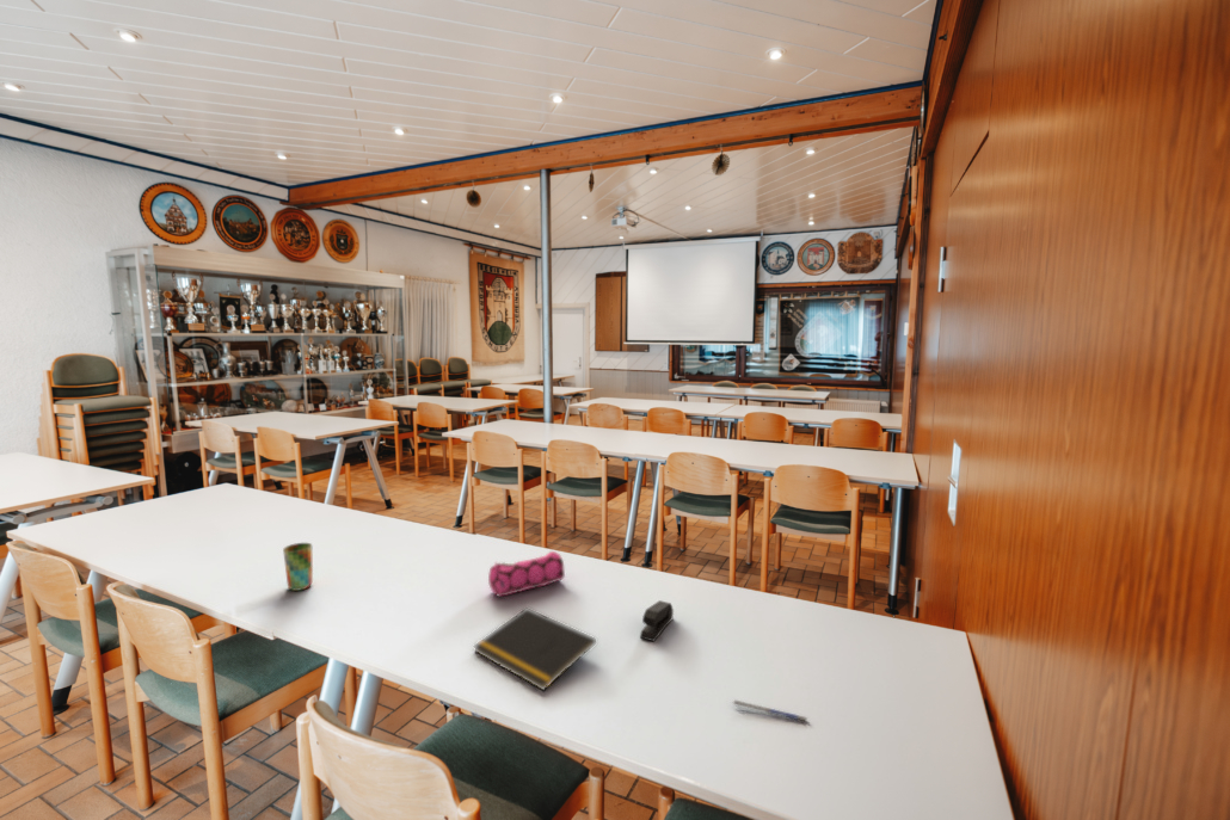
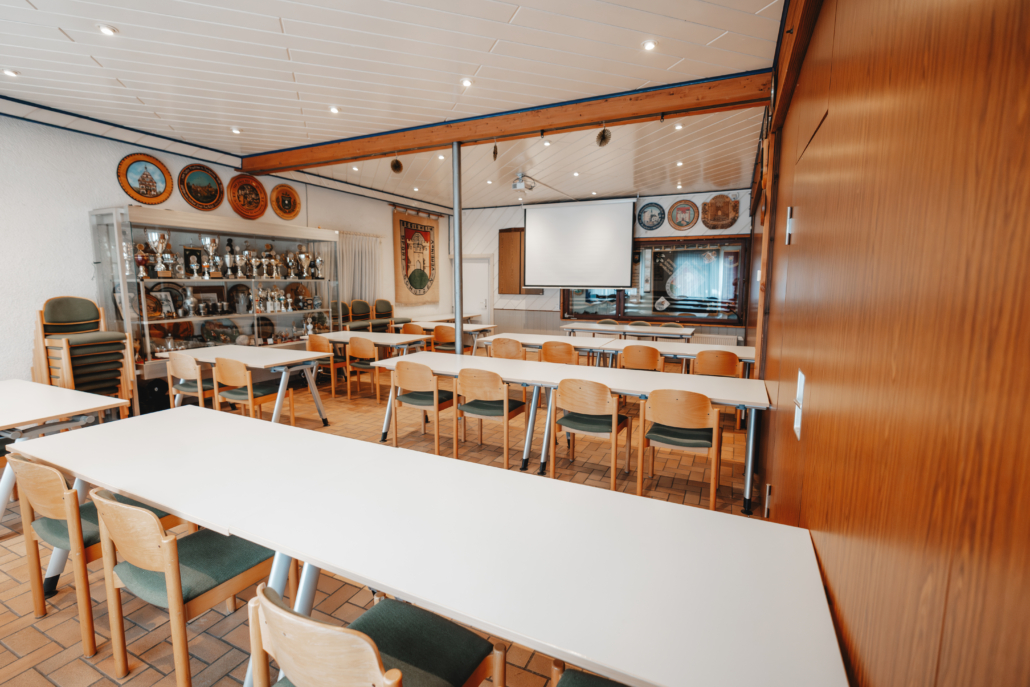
- pen [732,698,808,725]
- stapler [639,599,675,642]
- cup [282,542,314,592]
- pencil case [487,550,566,598]
- notepad [473,608,597,691]
